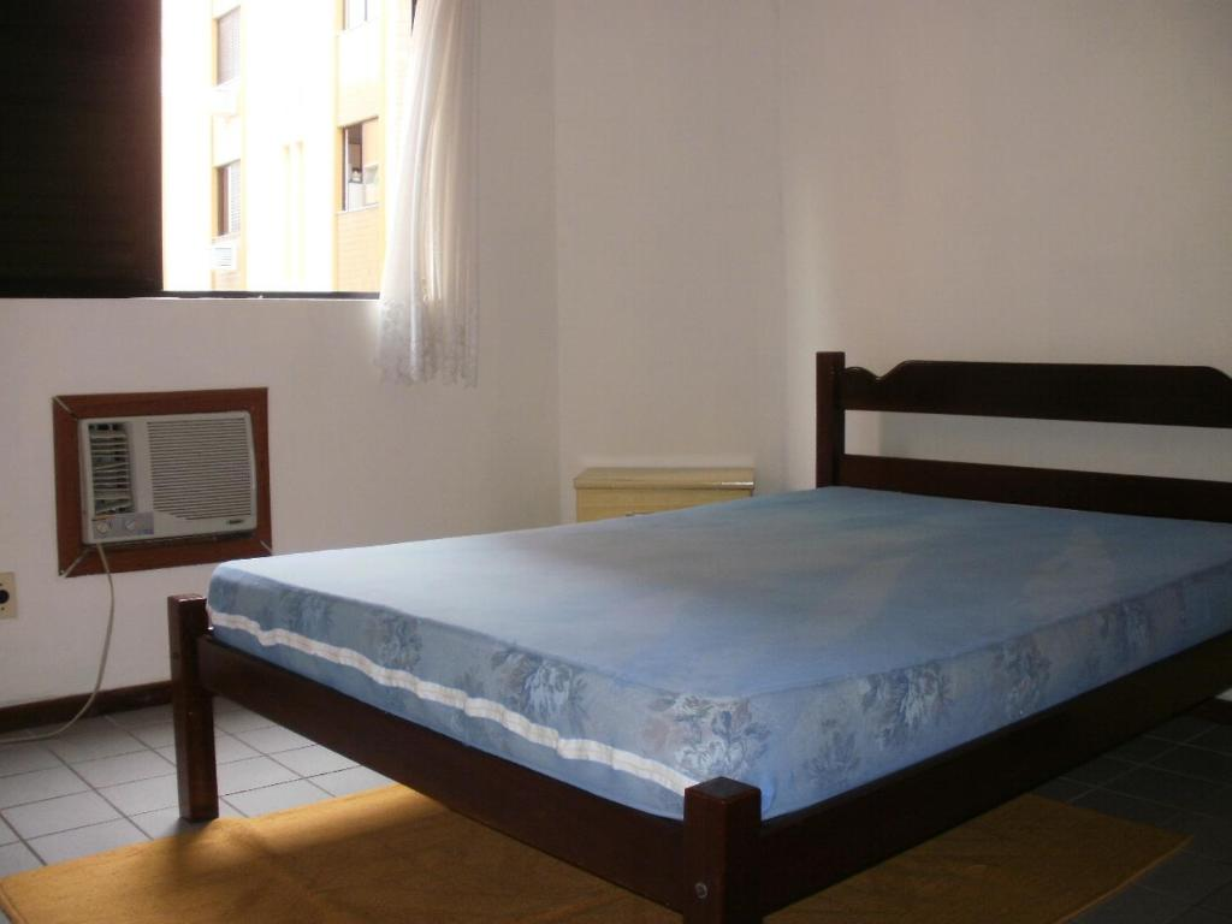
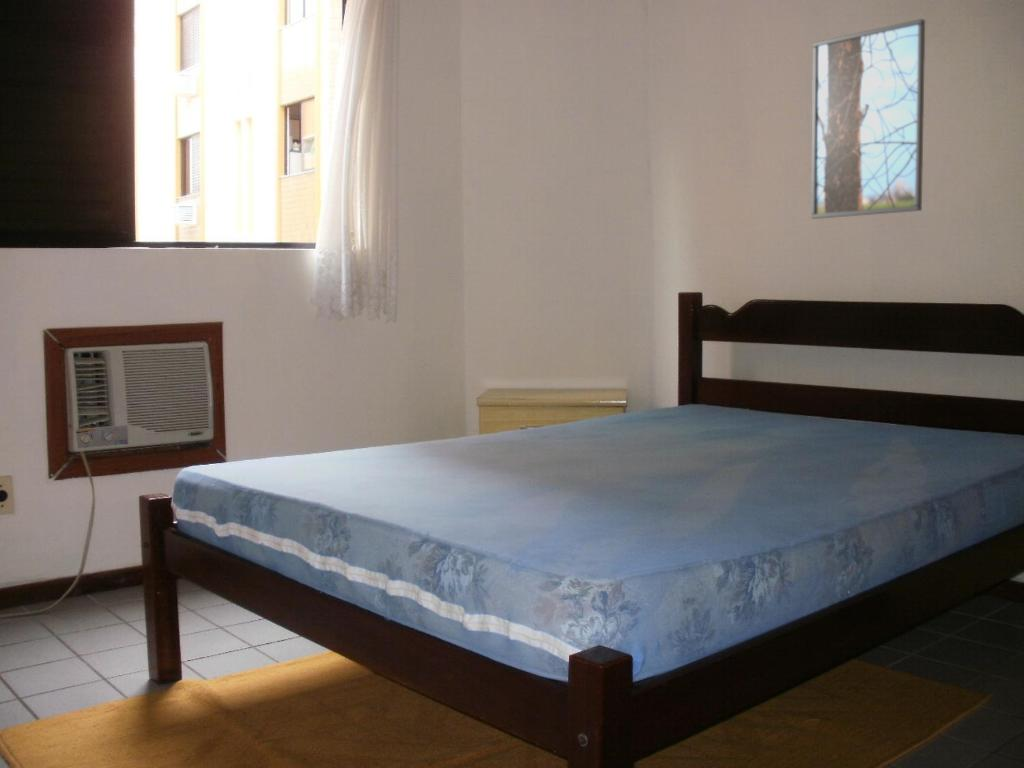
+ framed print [810,18,926,220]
